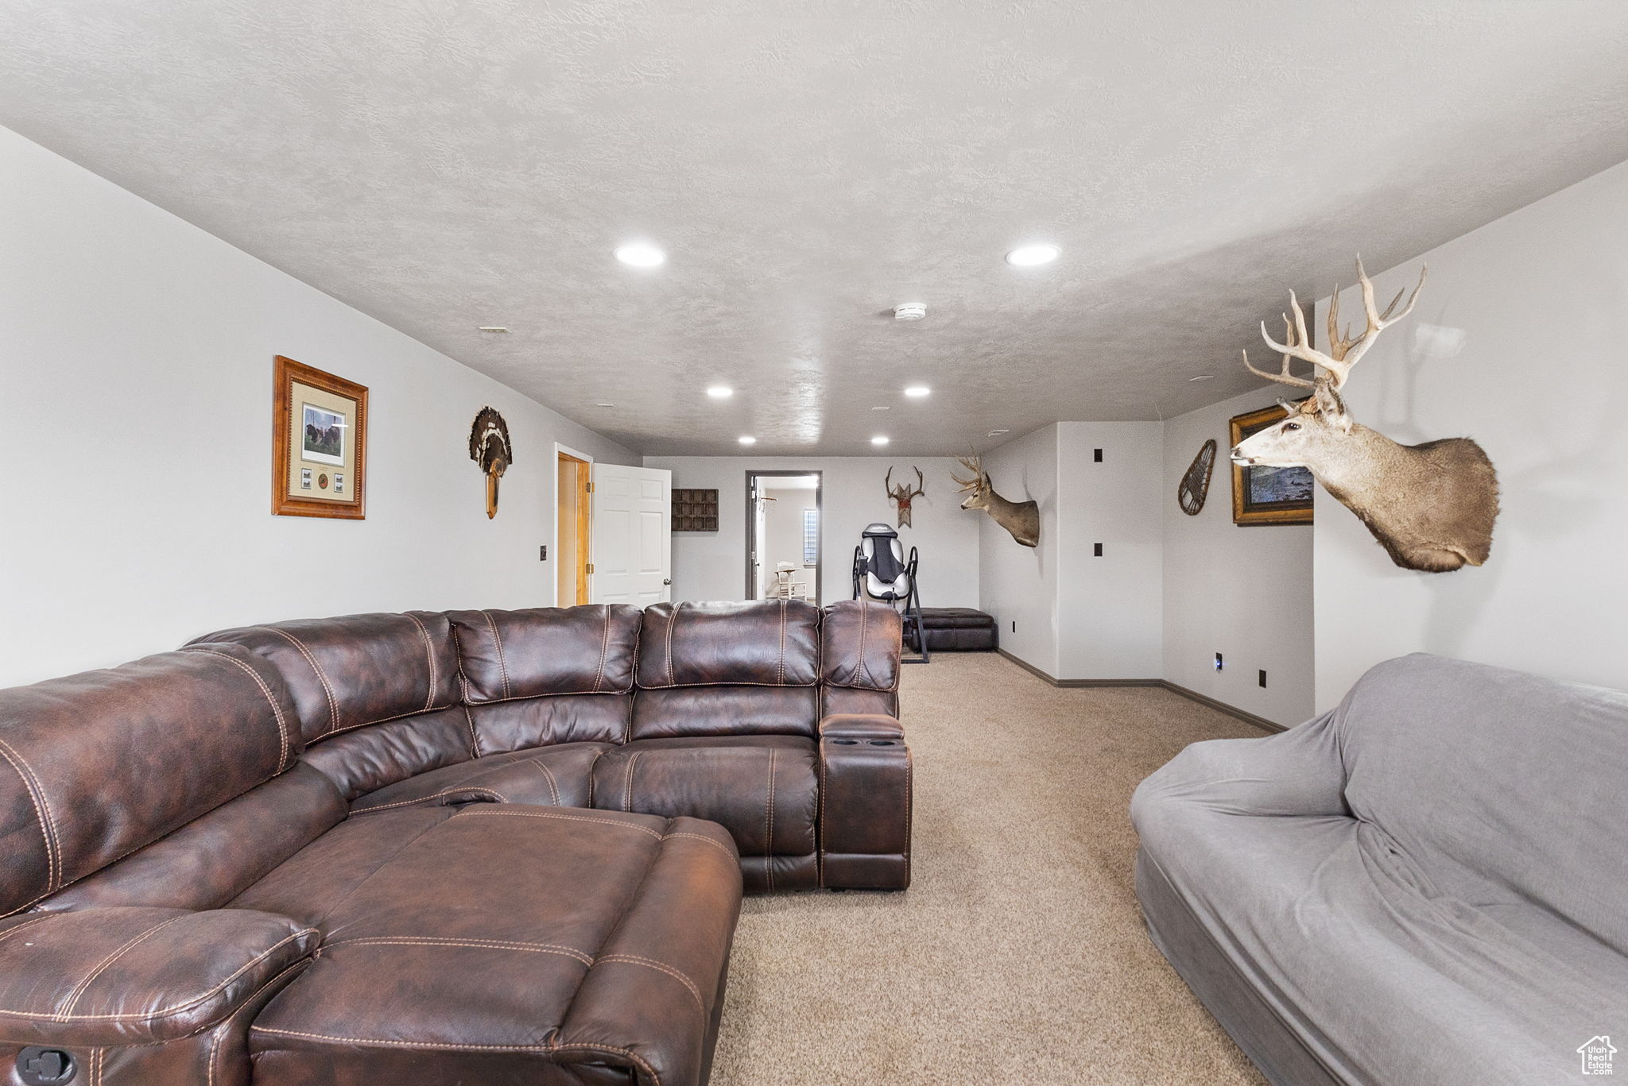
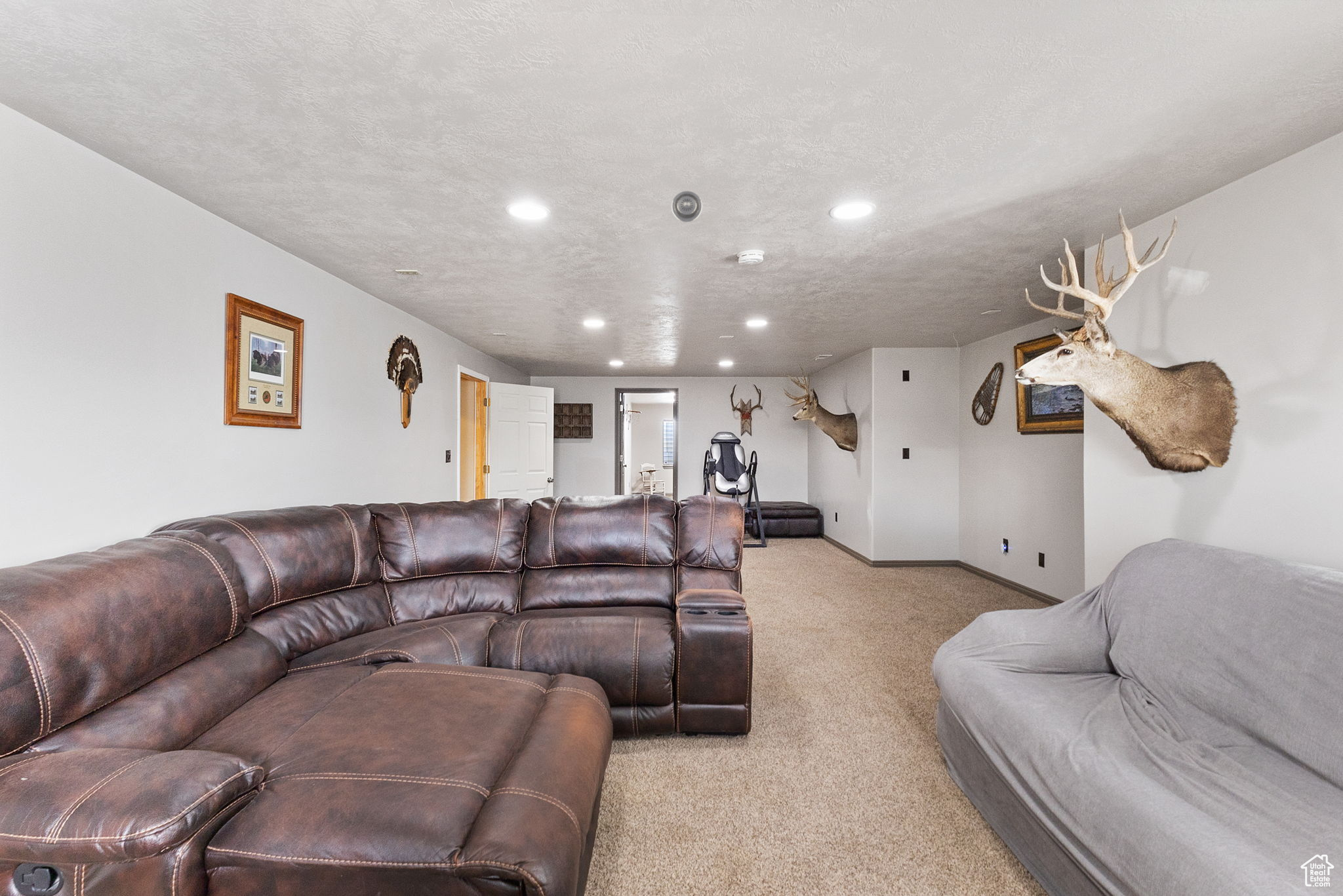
+ smoke detector [671,190,703,223]
